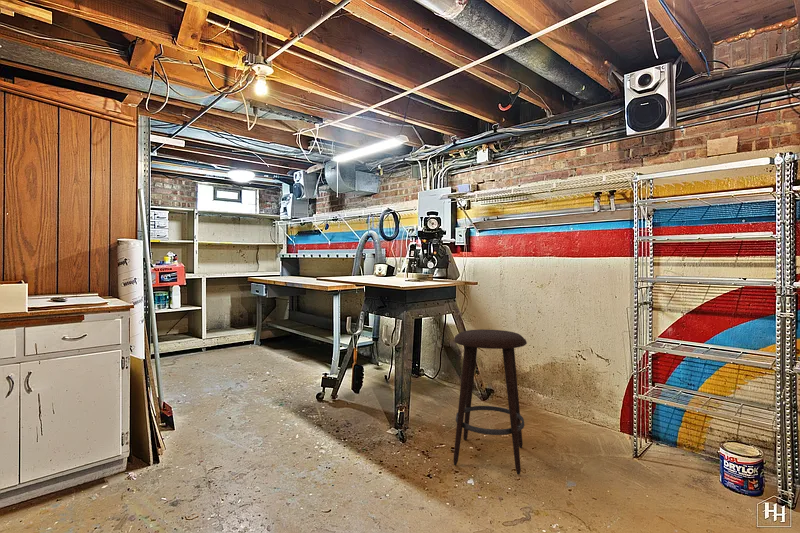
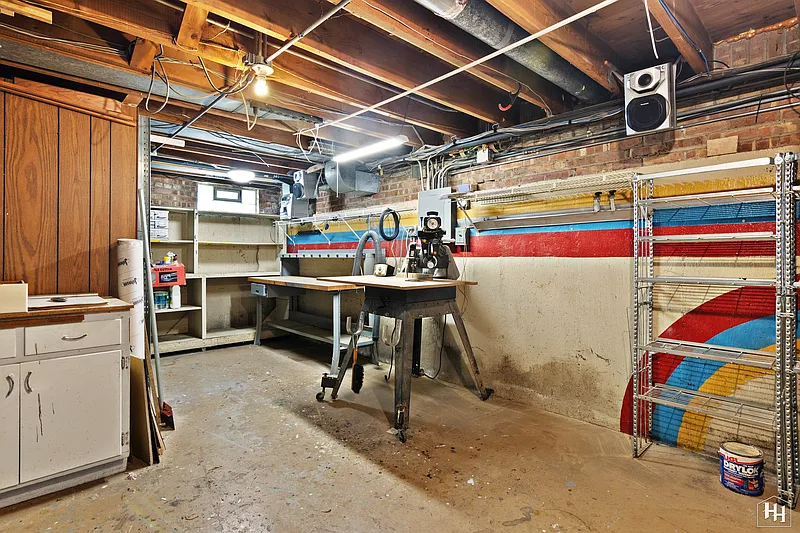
- stool [452,328,528,476]
